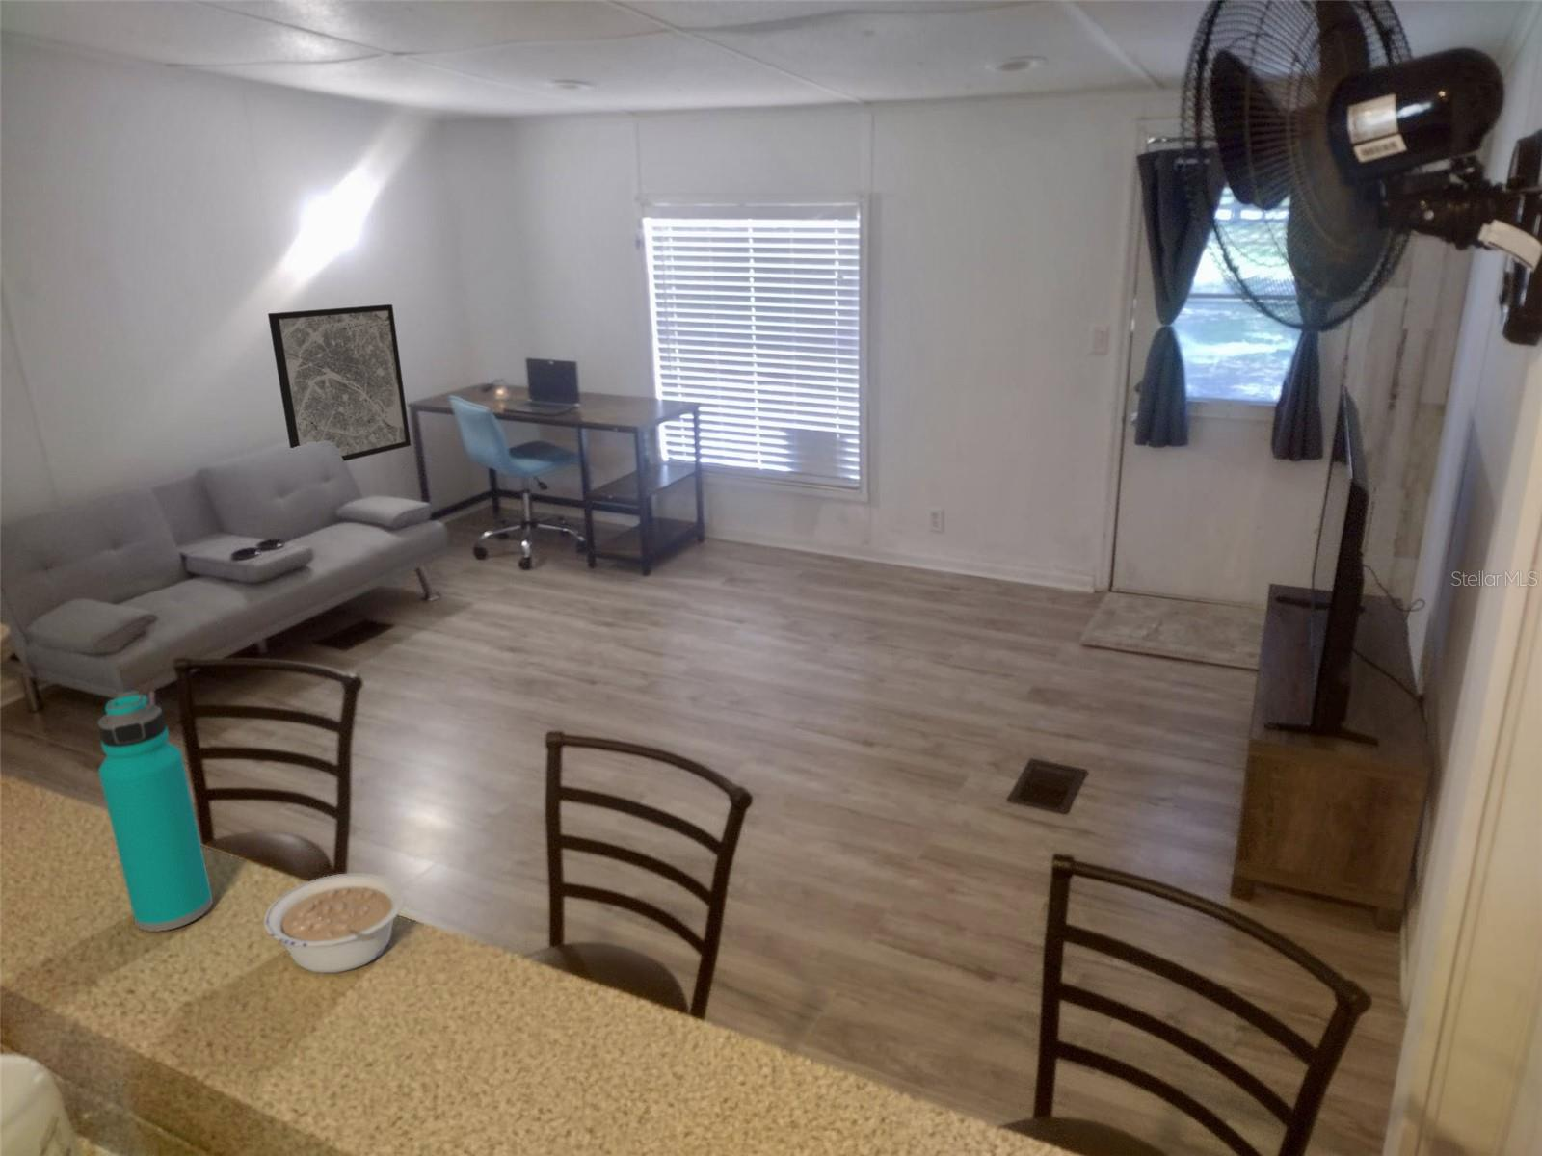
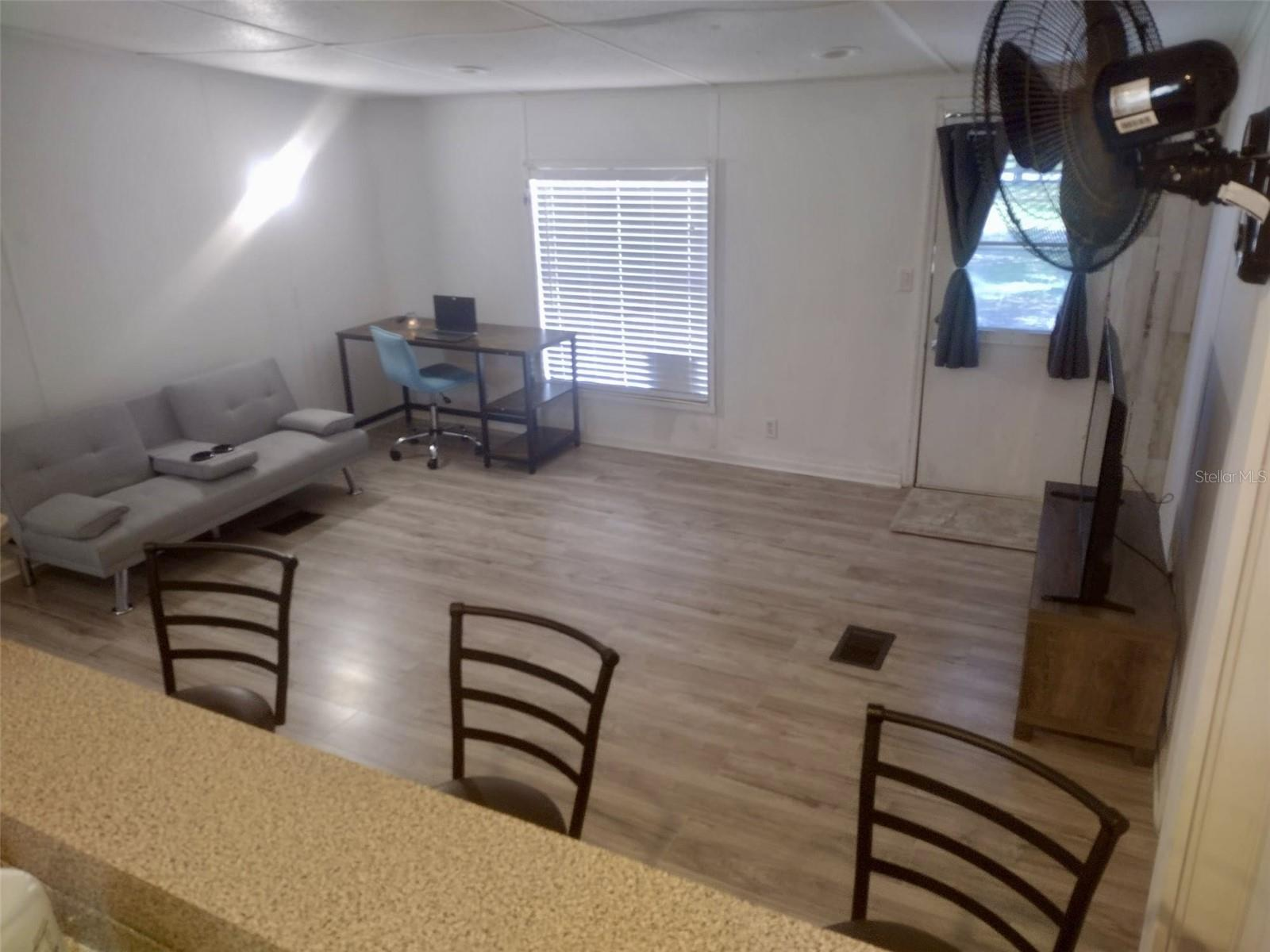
- wall art [267,304,412,463]
- legume [263,872,406,974]
- water bottle [96,690,214,933]
